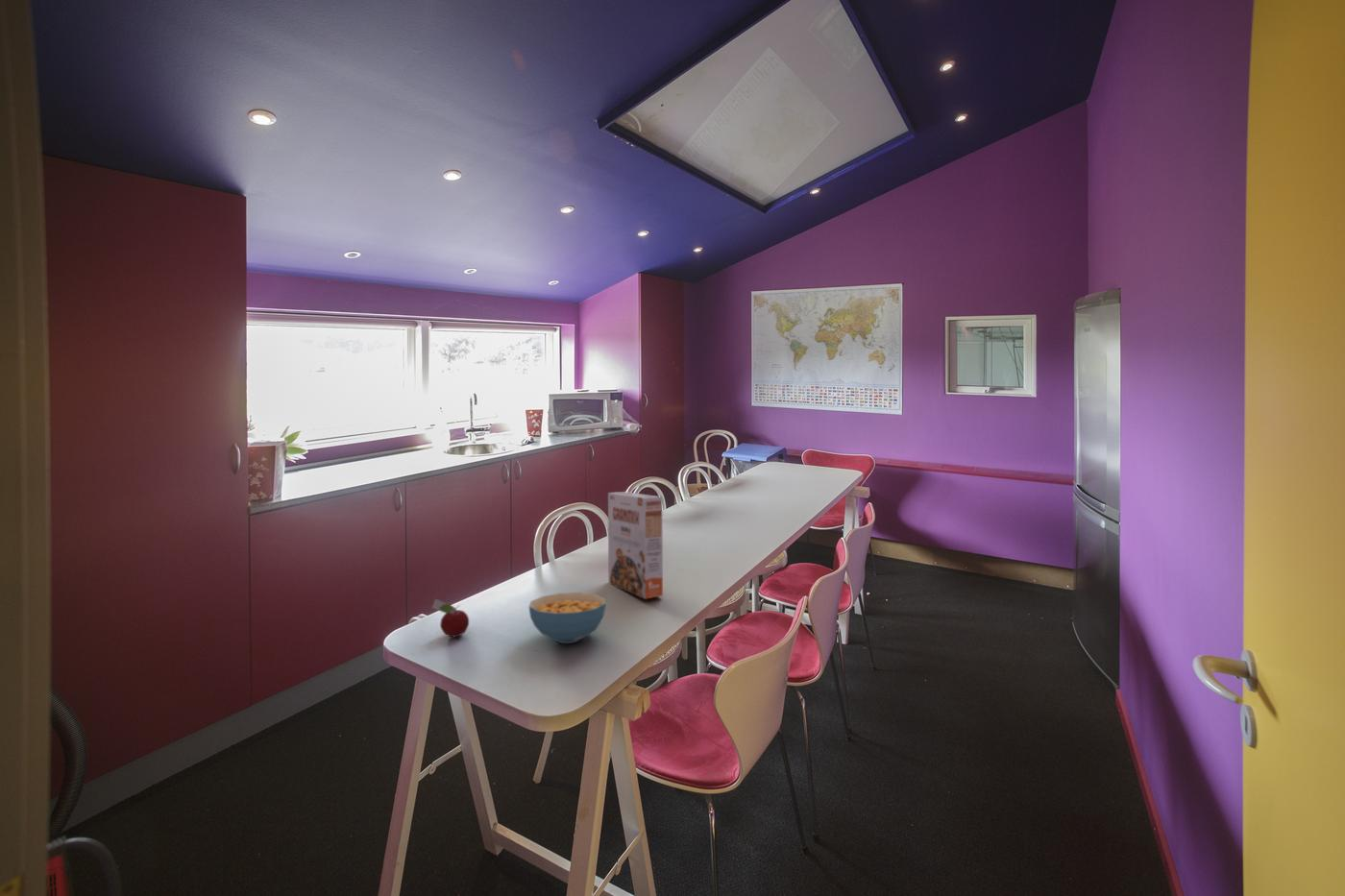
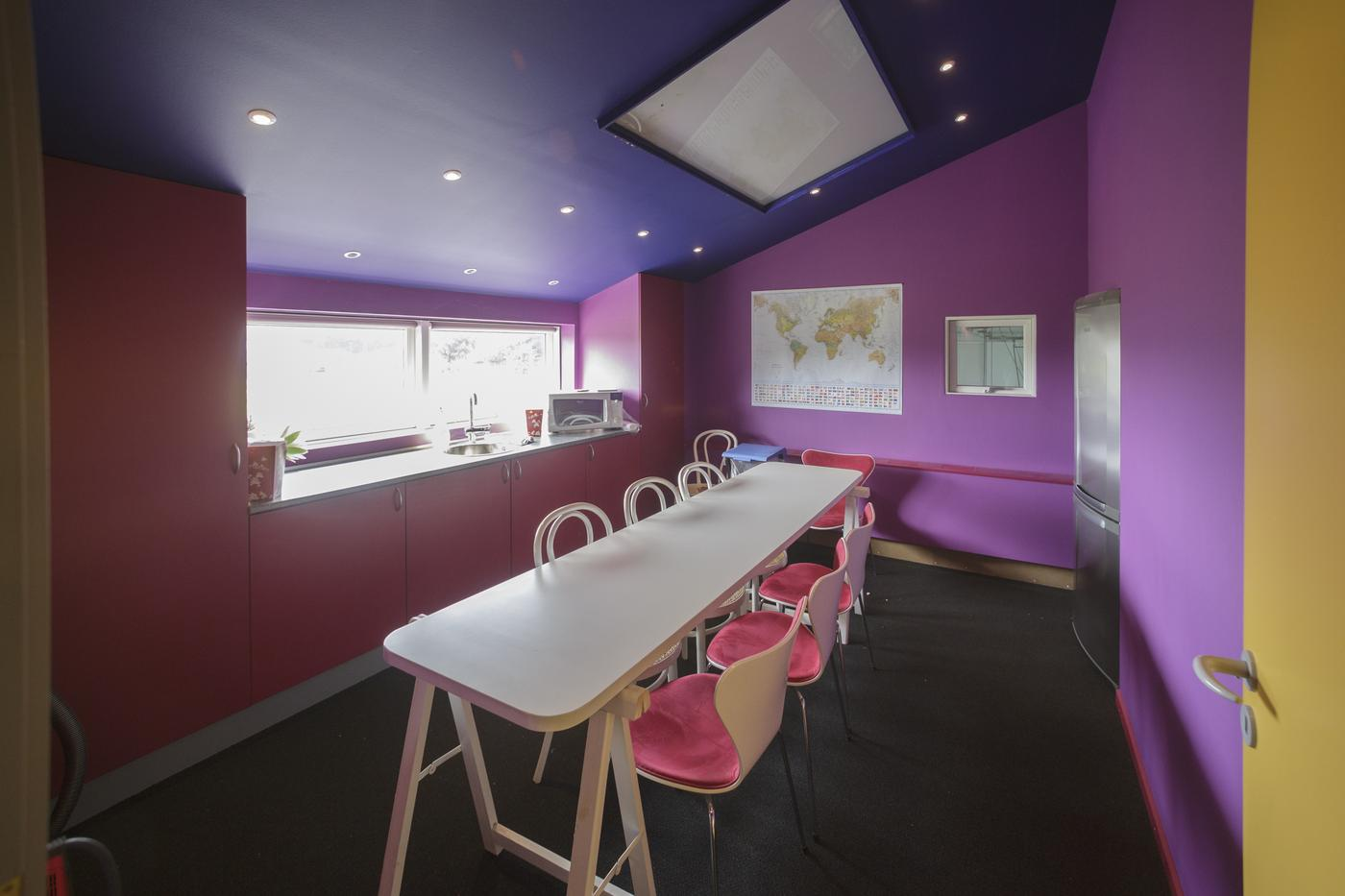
- cereal box [607,491,664,600]
- cereal bowl [528,592,606,644]
- fruit [430,598,470,638]
